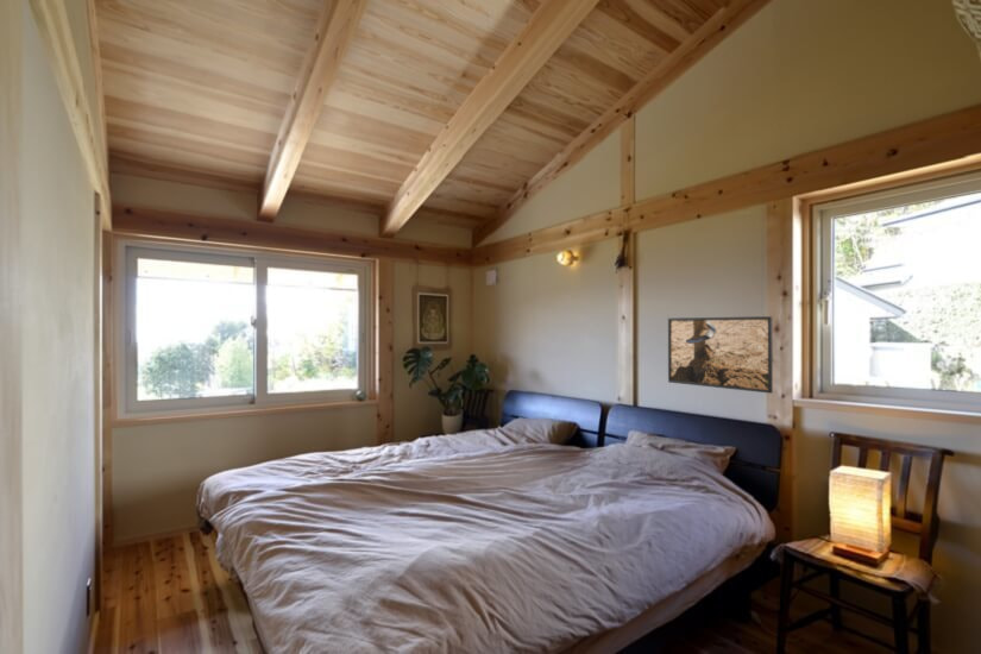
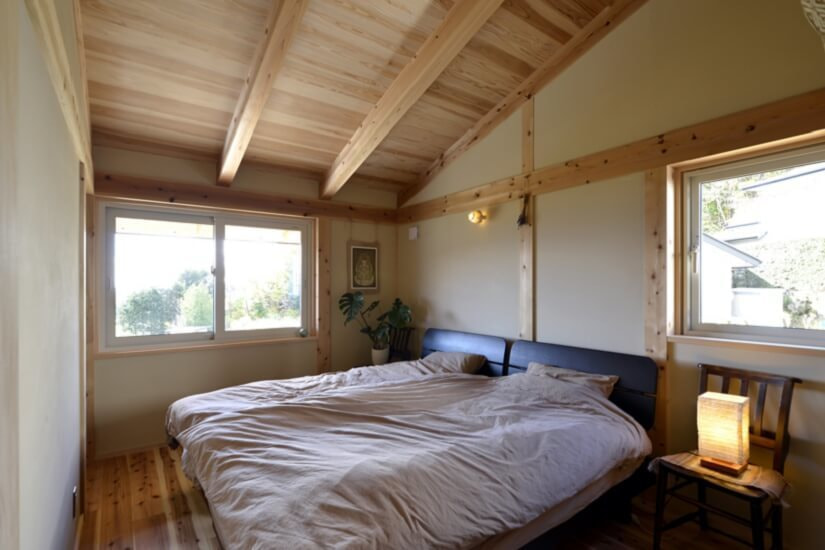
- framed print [667,315,774,395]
